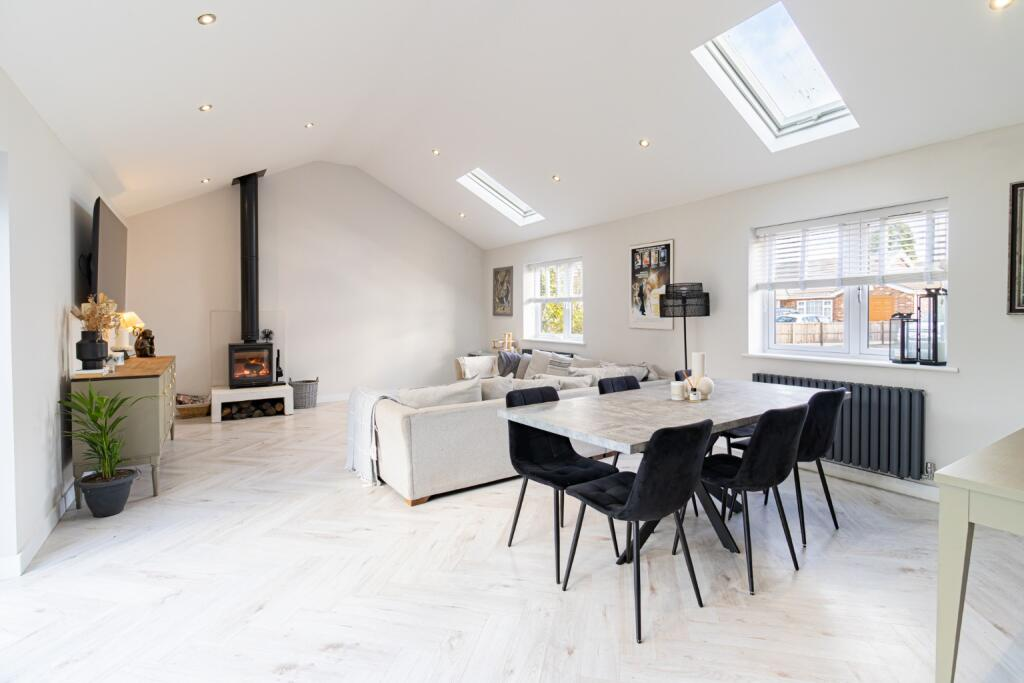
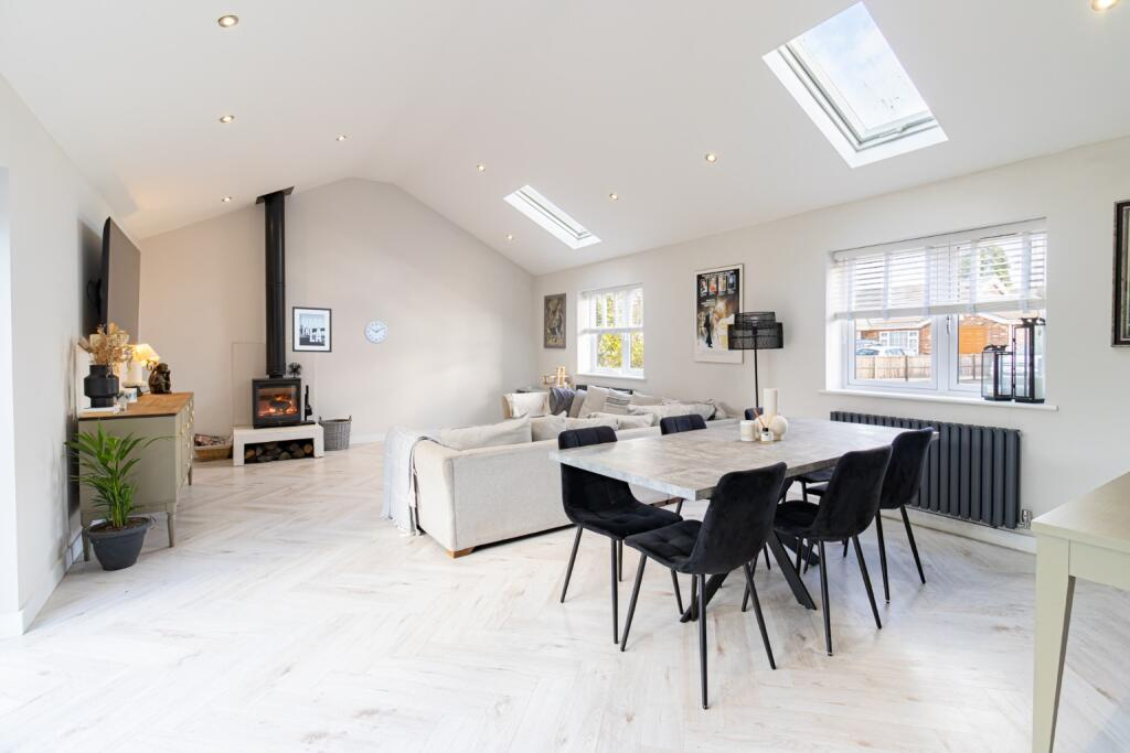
+ wall art [291,305,333,354]
+ wall clock [363,320,388,344]
